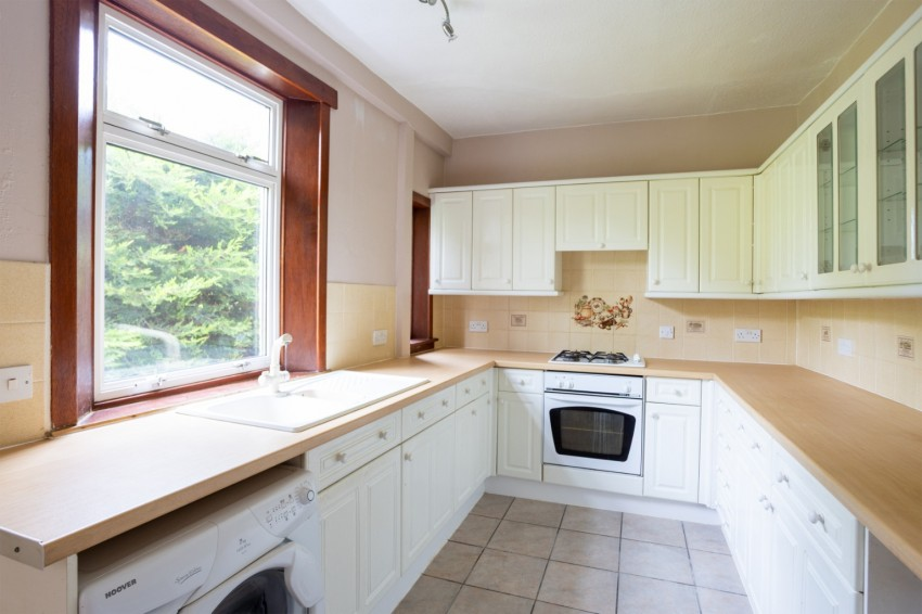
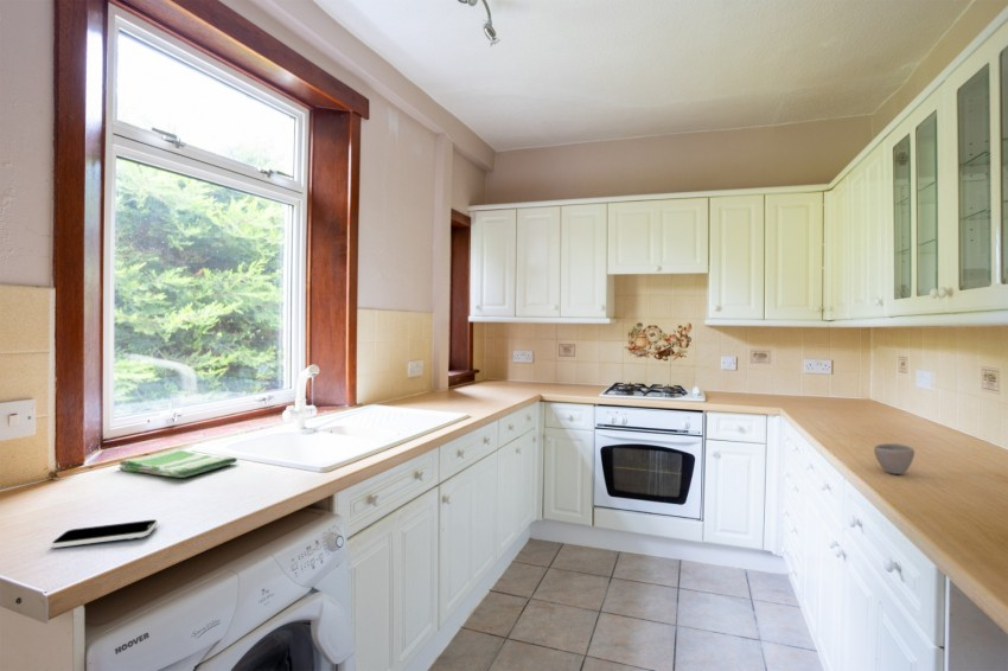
+ smartphone [51,518,159,549]
+ cup [873,442,916,475]
+ dish towel [117,447,238,479]
